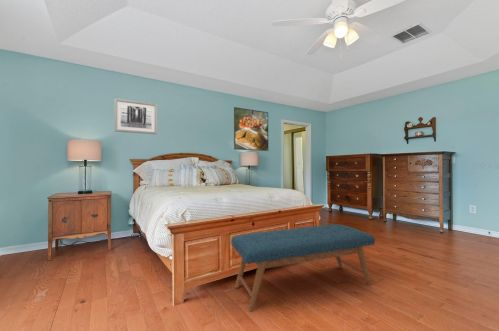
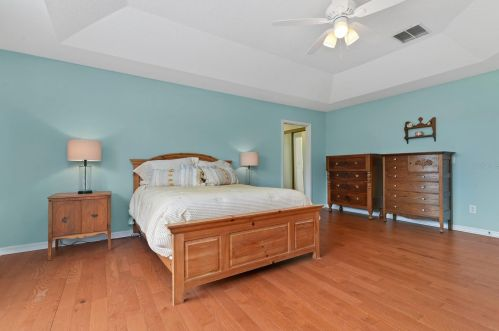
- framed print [233,106,269,152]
- bench [230,223,376,313]
- wall art [113,97,158,135]
